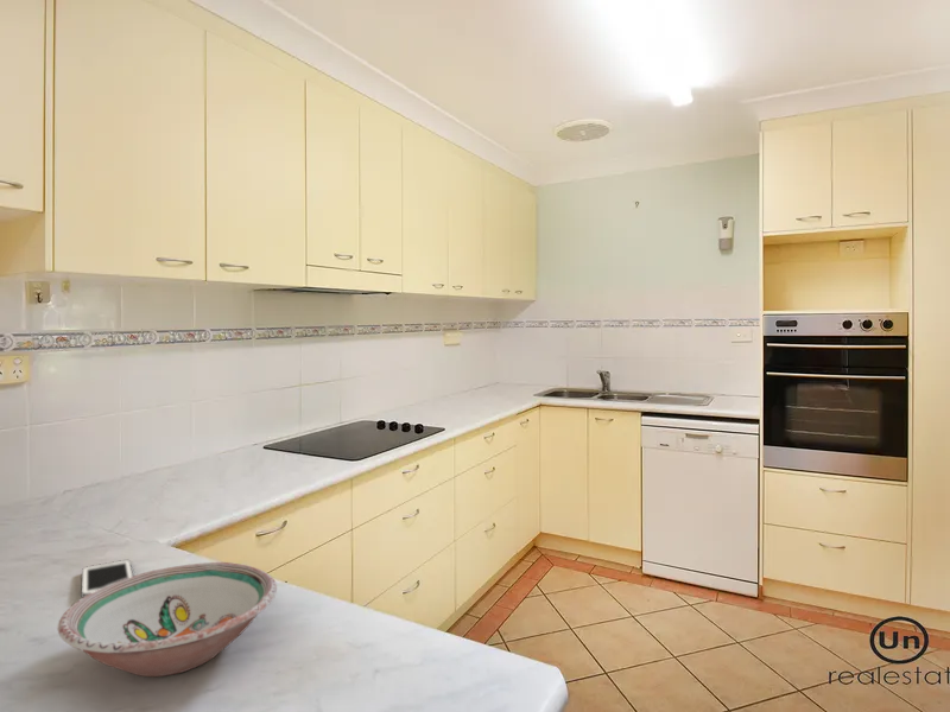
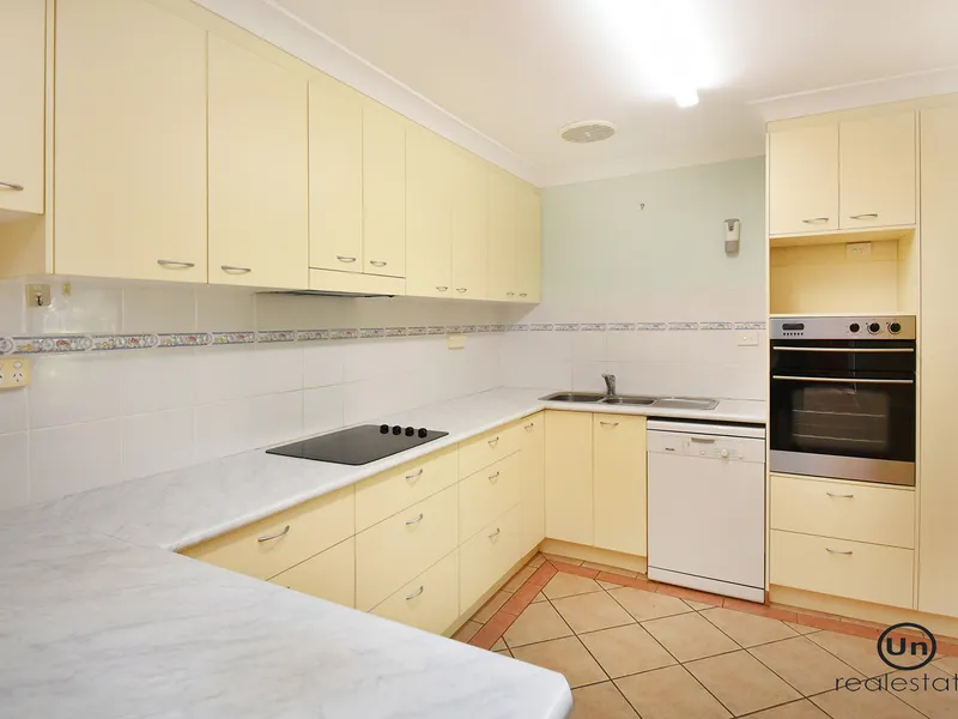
- cell phone [81,559,134,598]
- bowl [56,561,278,678]
